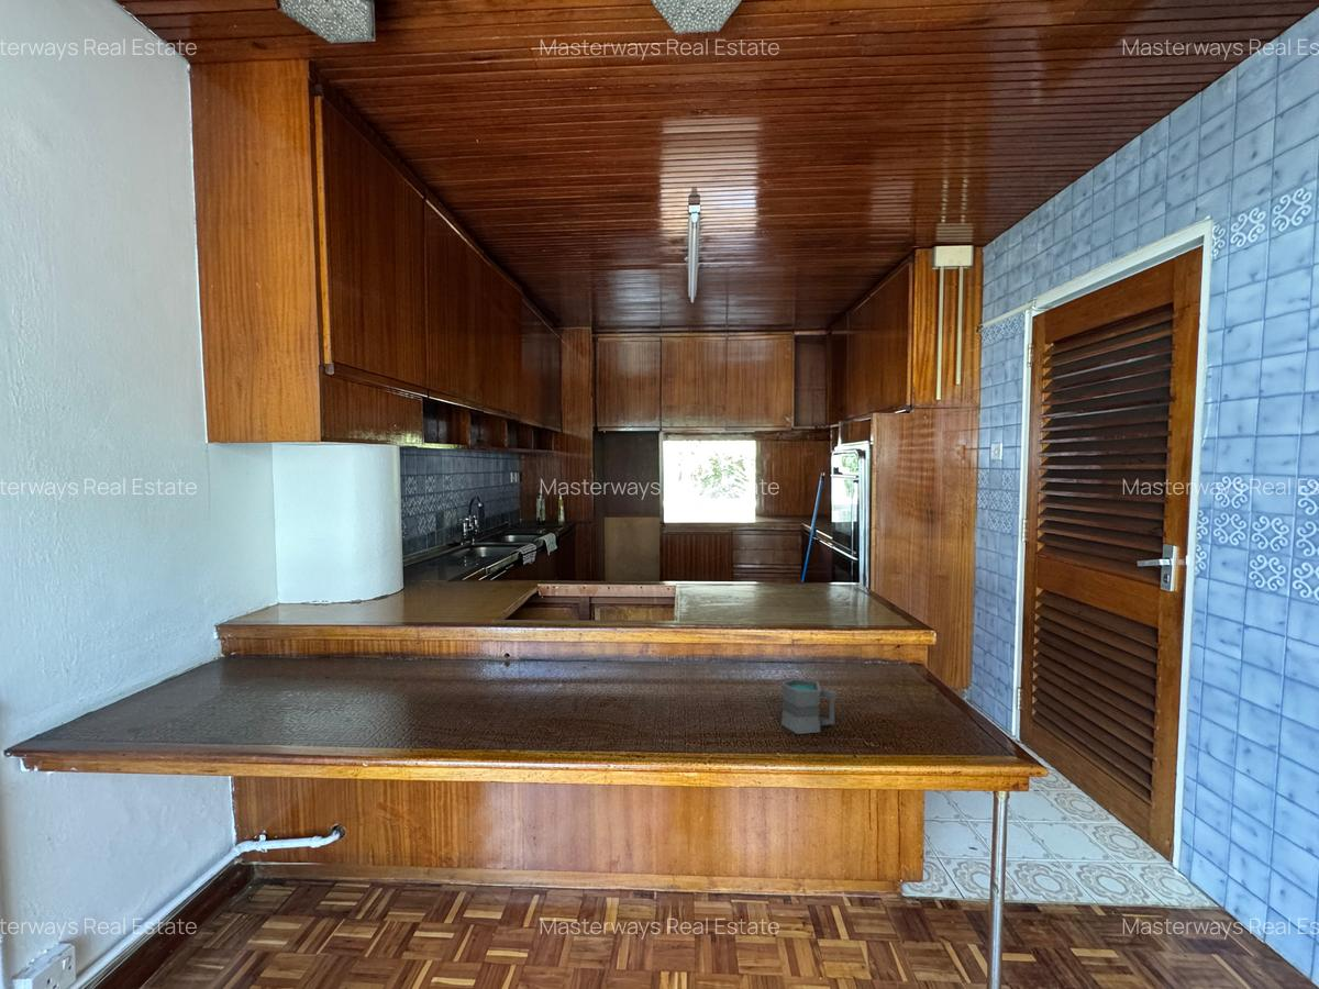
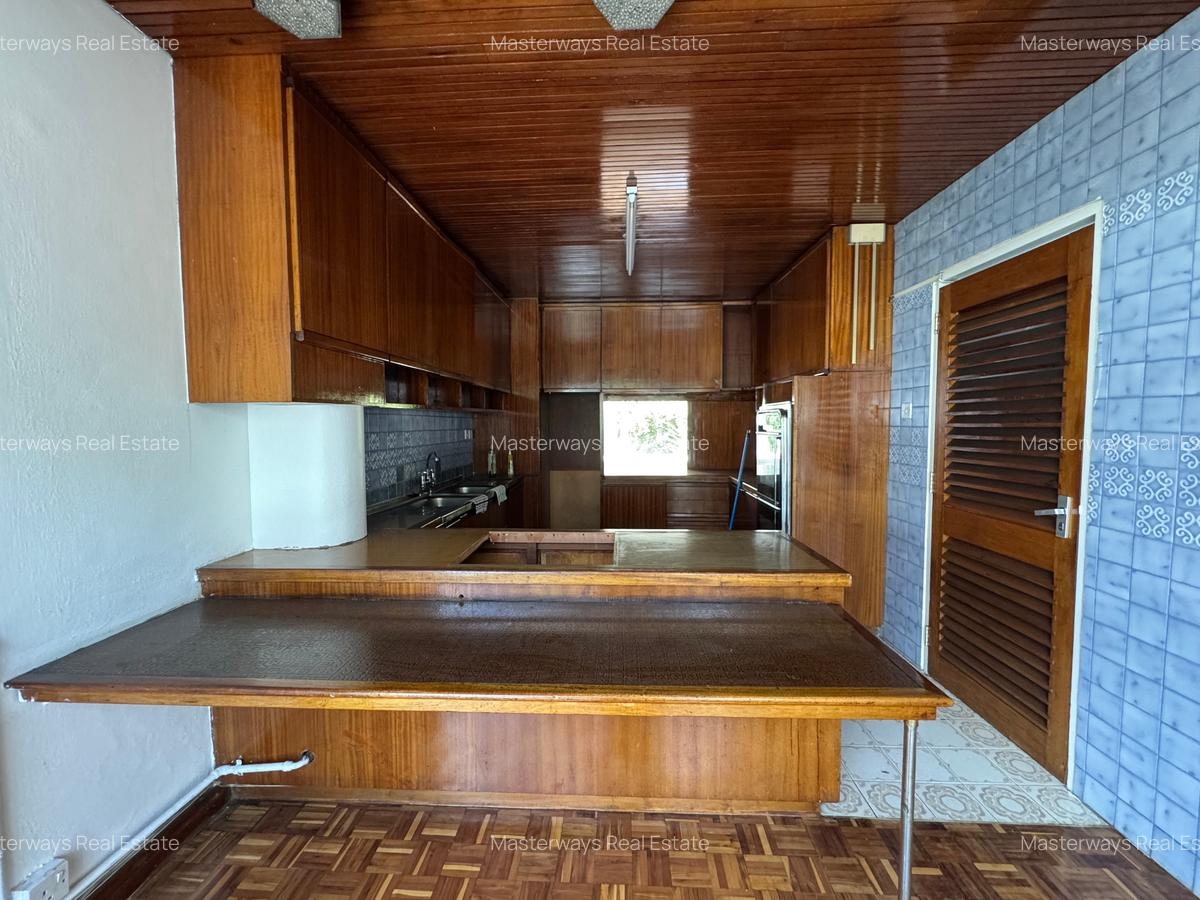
- mug [780,678,836,735]
